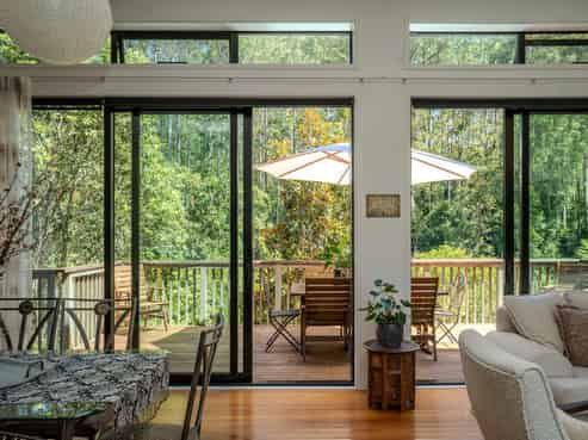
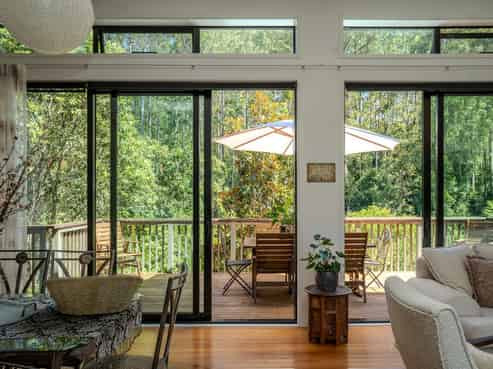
+ fruit basket [41,271,145,317]
